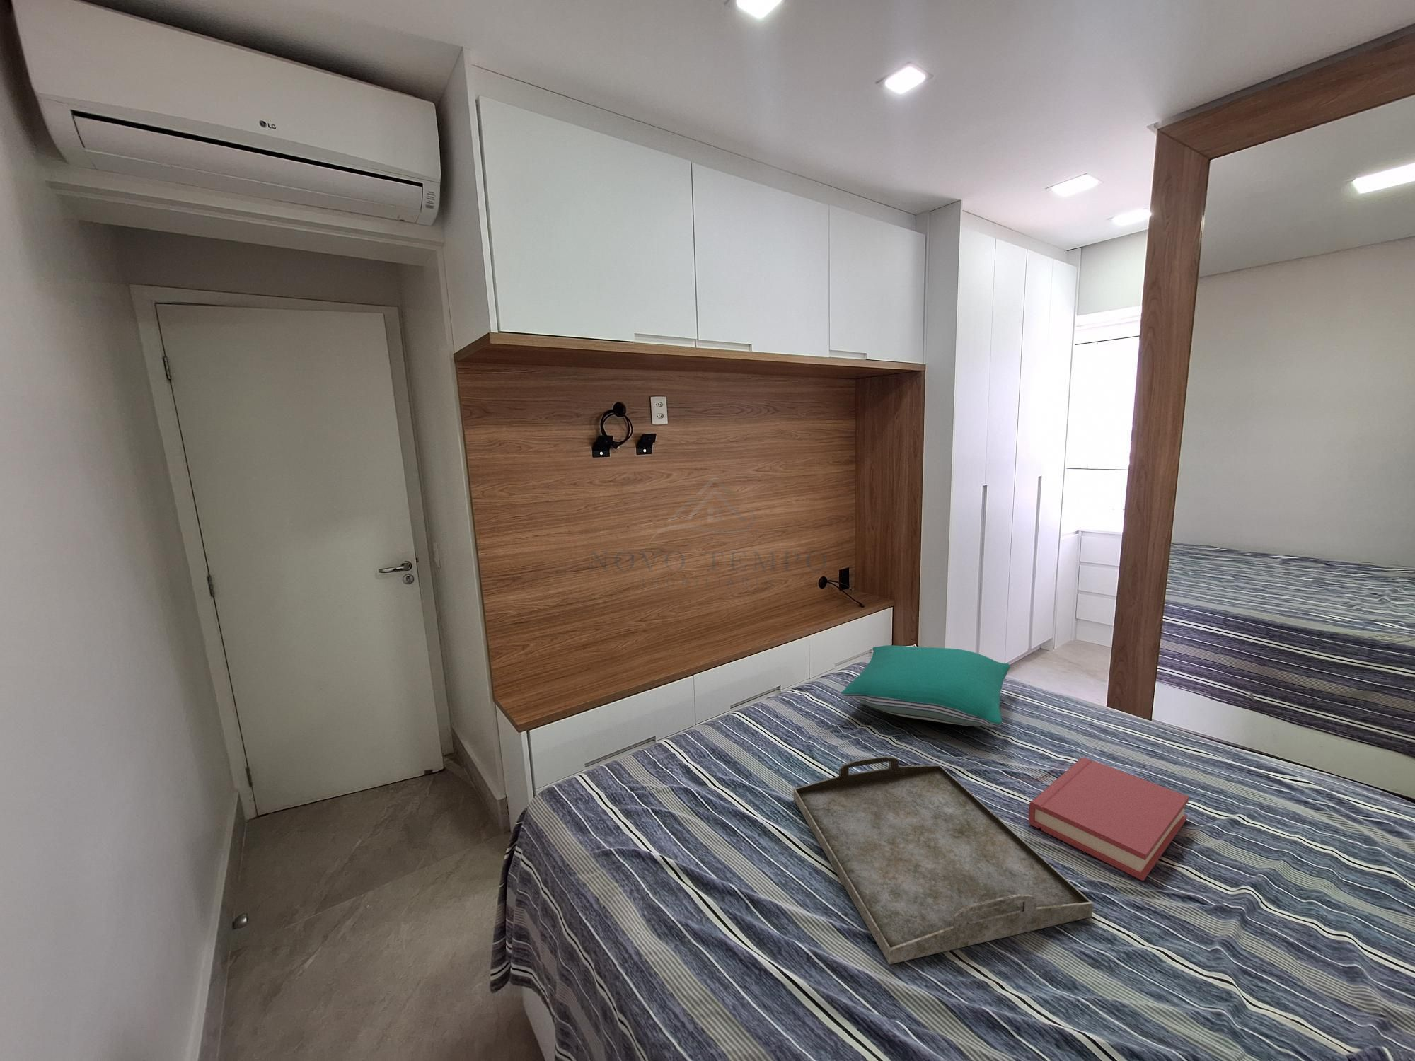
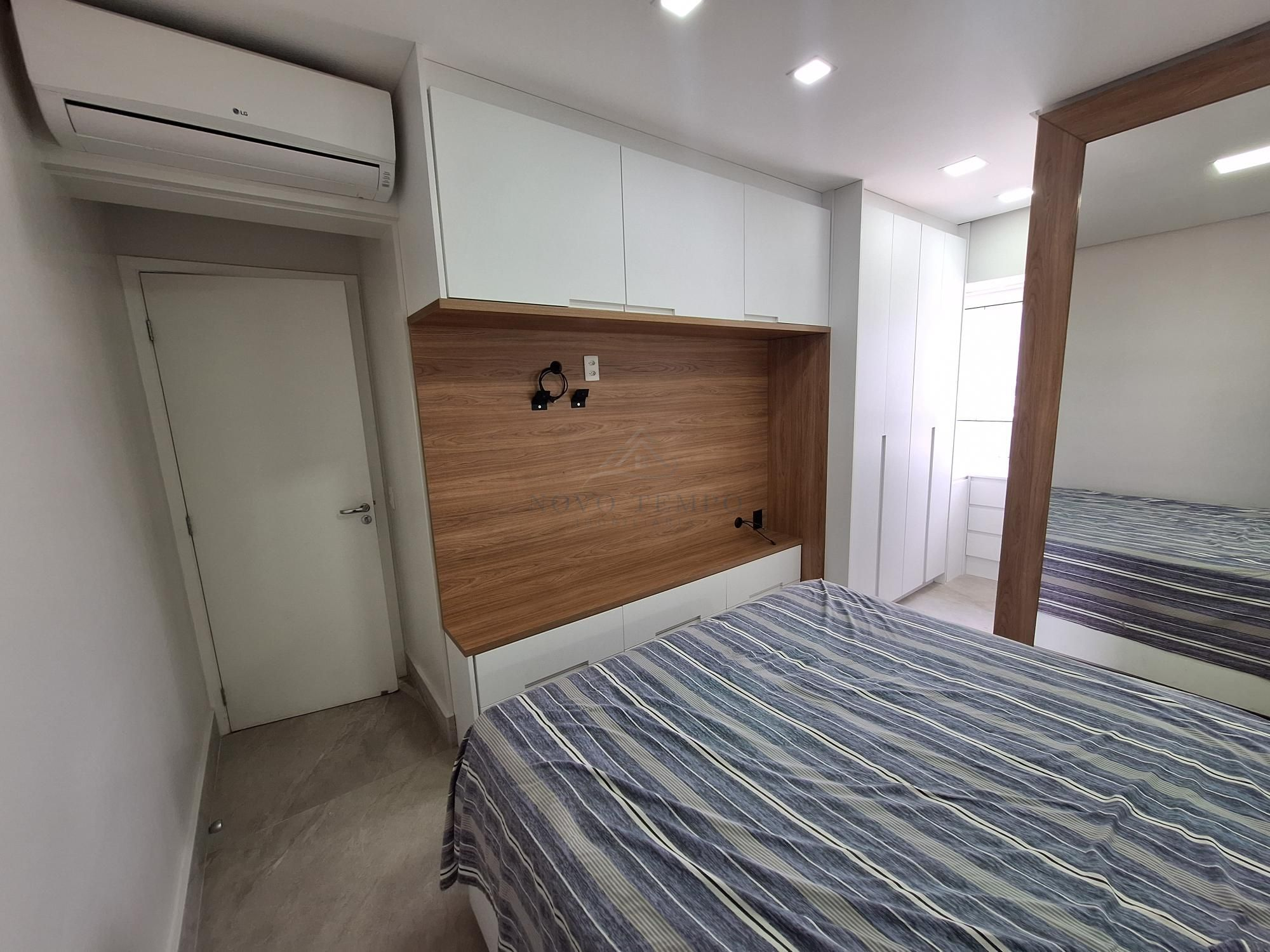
- serving tray [793,756,1094,965]
- pillow [840,644,1011,728]
- hardback book [1028,756,1189,882]
